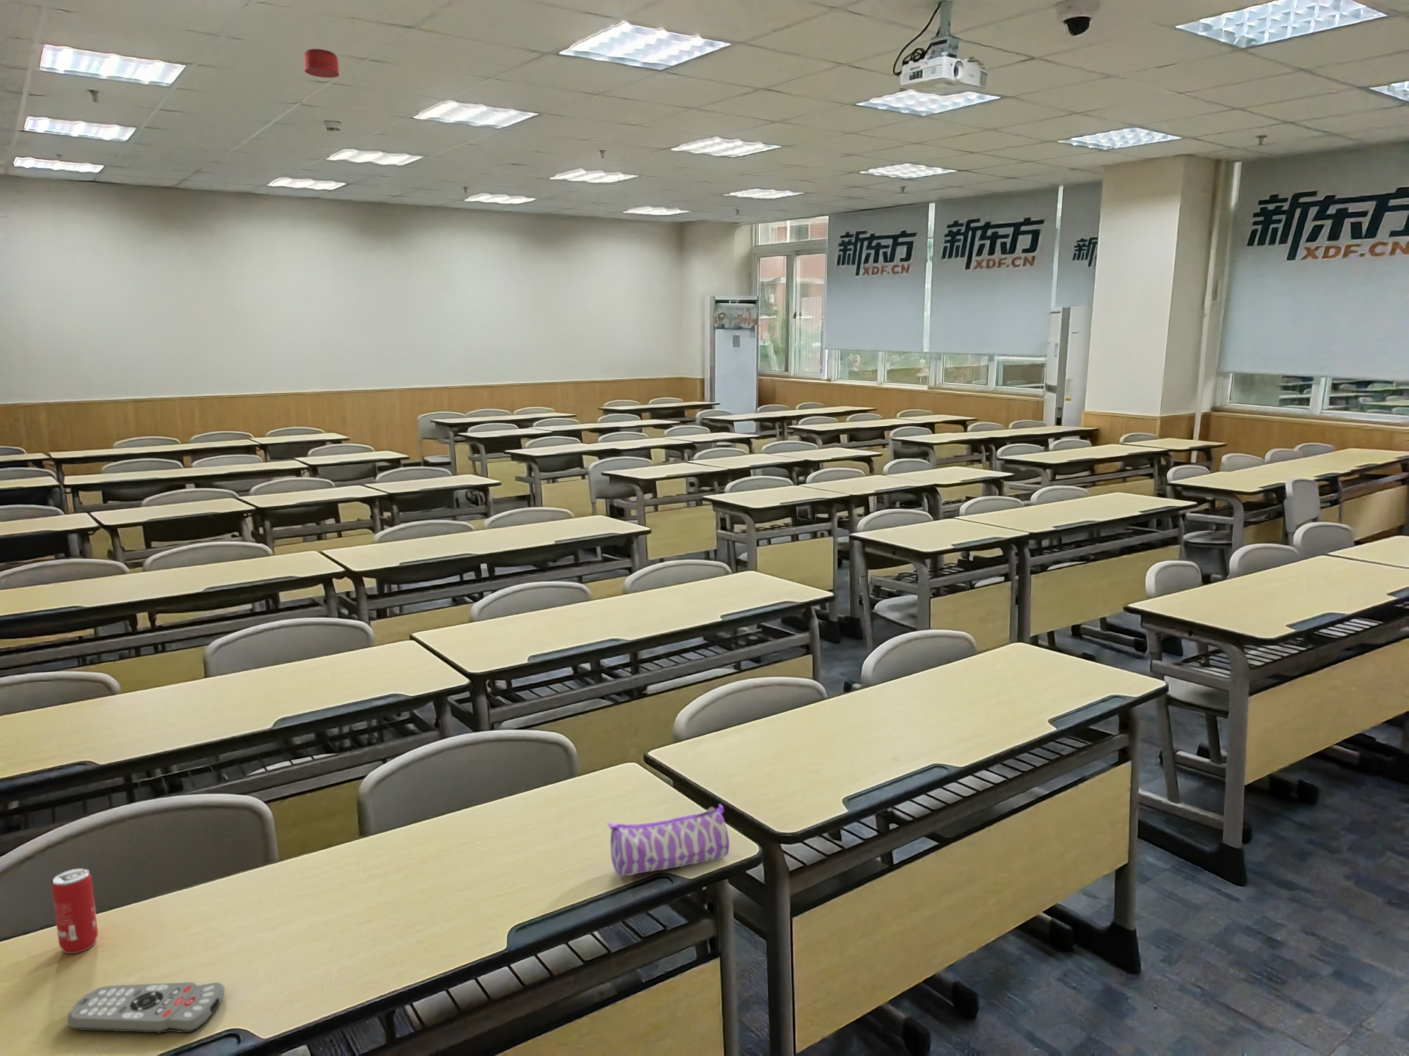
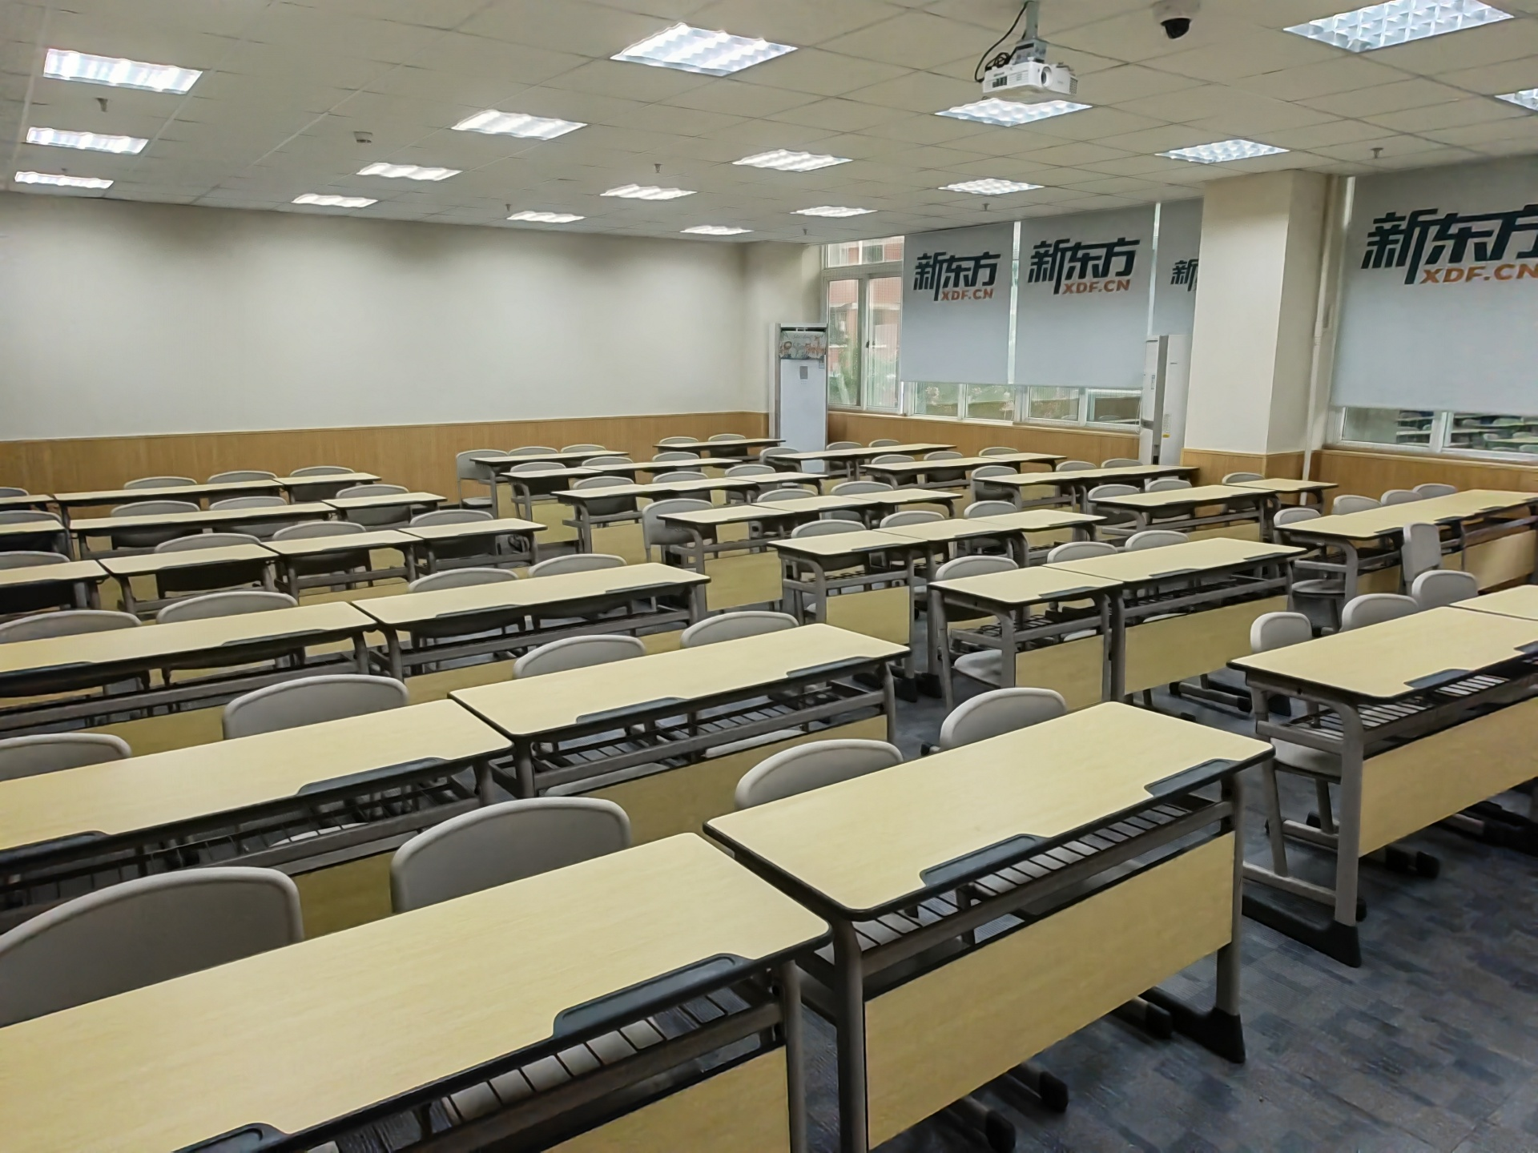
- beverage can [51,867,99,955]
- remote control [67,982,225,1034]
- pencil case [606,804,730,877]
- smoke detector [303,49,339,79]
